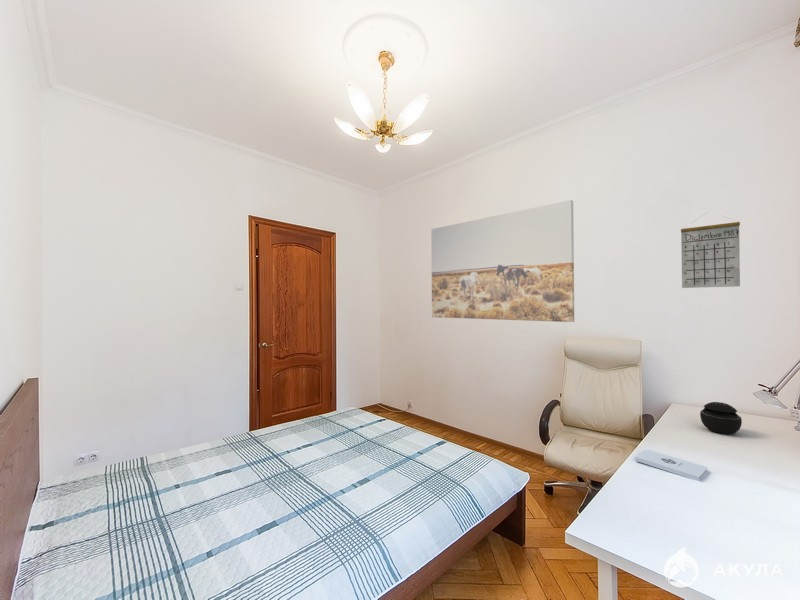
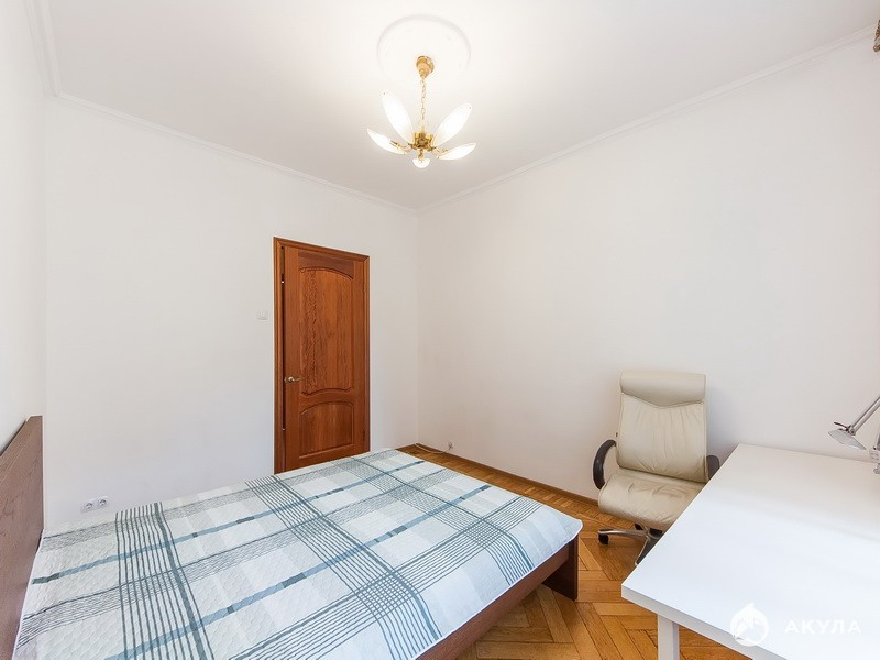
- wall art [430,199,575,323]
- speaker [699,401,743,435]
- calendar [680,212,741,289]
- notepad [634,449,708,482]
